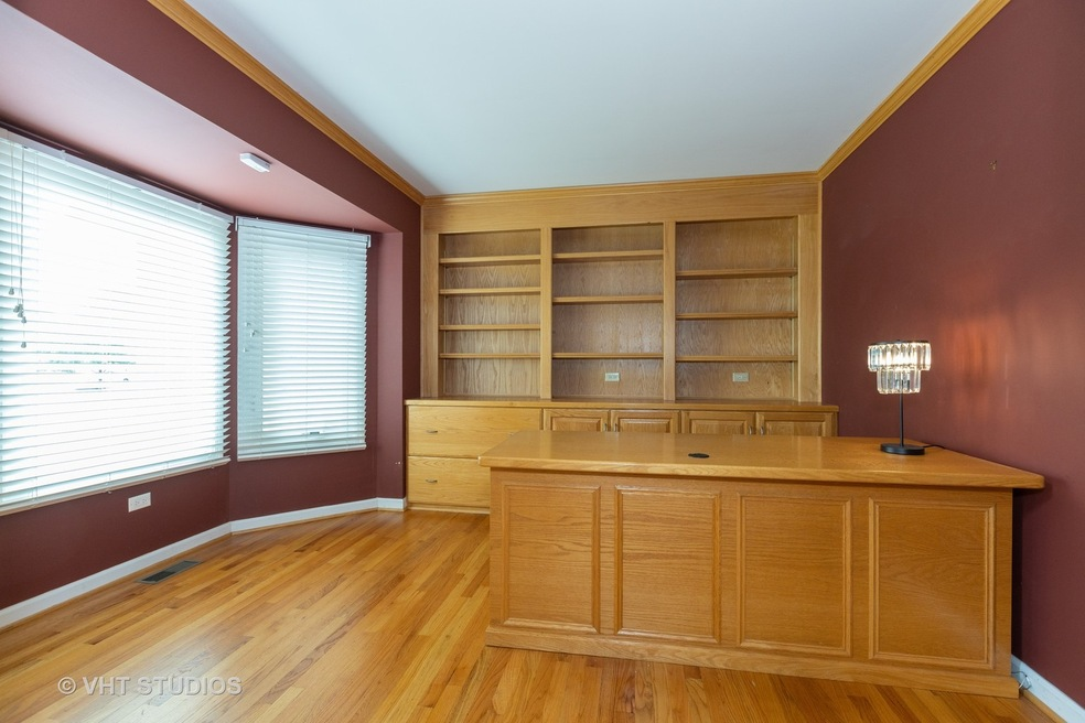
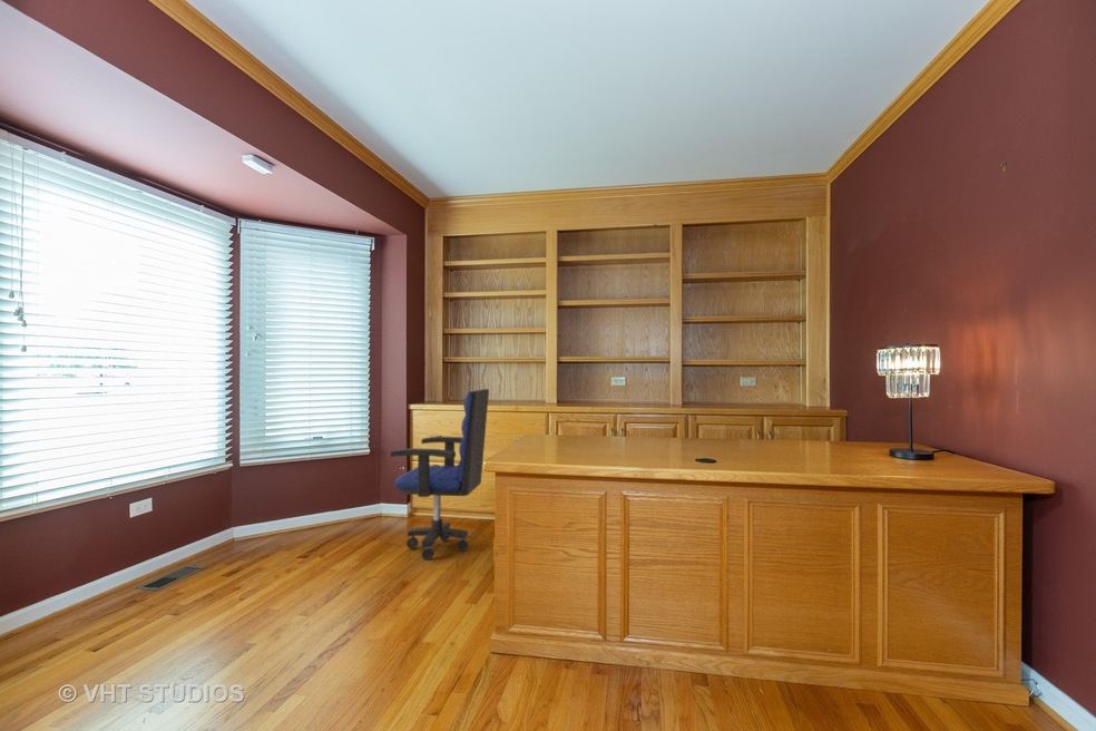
+ office chair [390,388,490,562]
